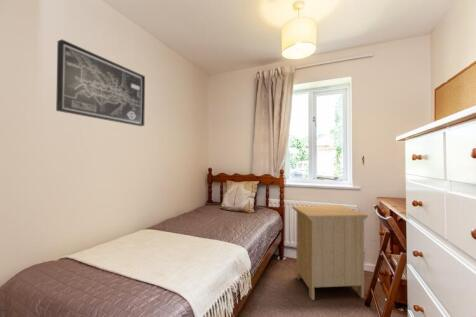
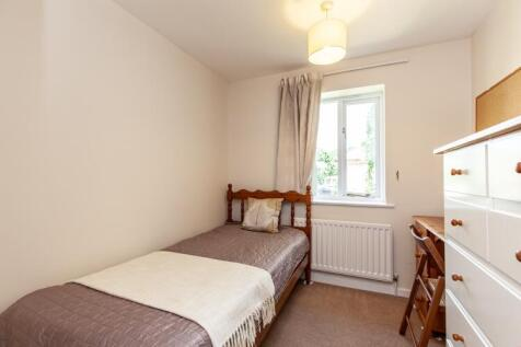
- wall art [55,38,146,127]
- nightstand [291,205,369,301]
